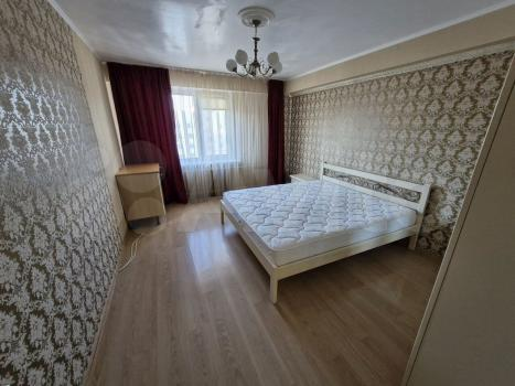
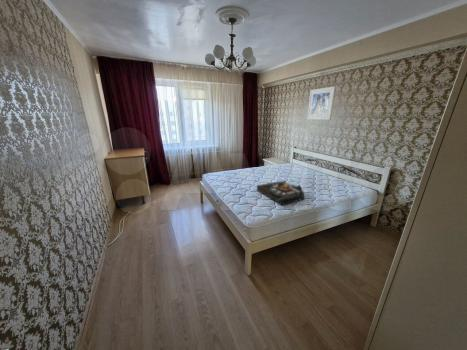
+ serving tray [256,180,305,206]
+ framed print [306,85,337,121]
